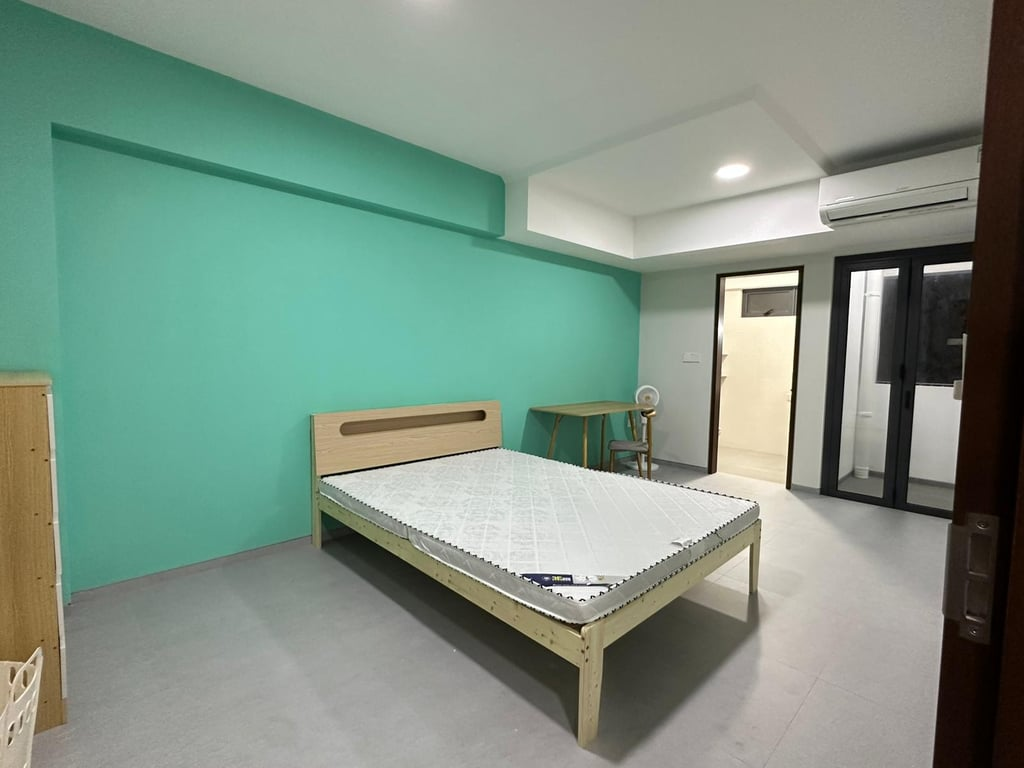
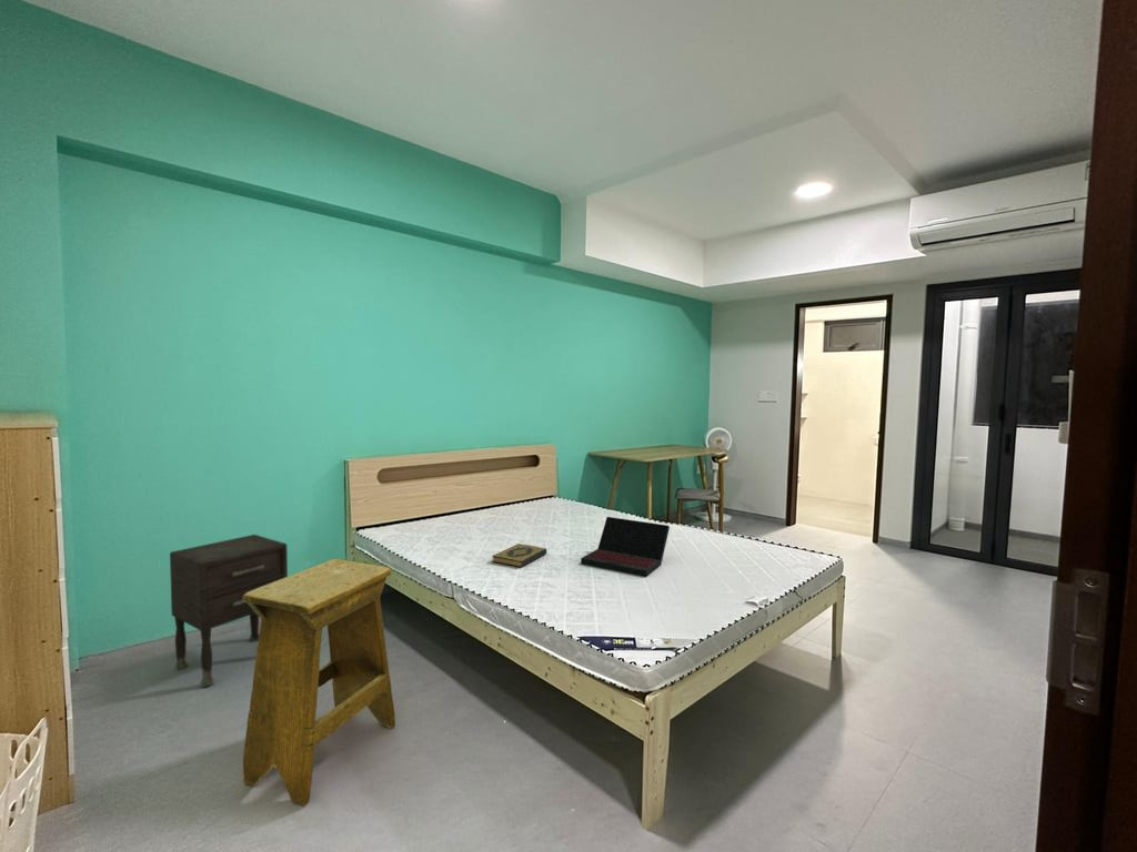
+ stool [242,558,396,807]
+ hardback book [491,542,547,568]
+ nightstand [169,534,289,688]
+ laptop [580,516,671,578]
